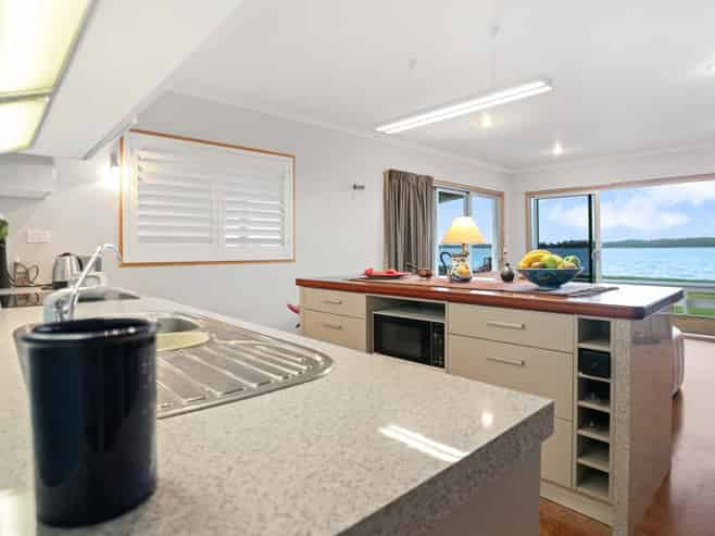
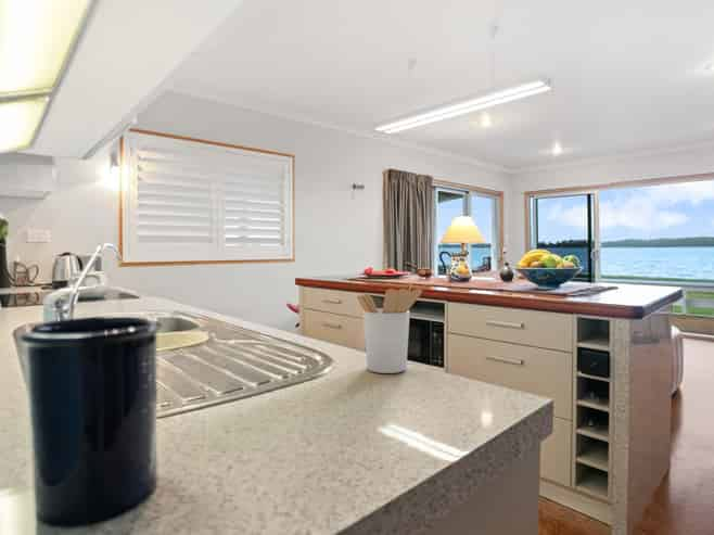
+ utensil holder [356,281,423,374]
